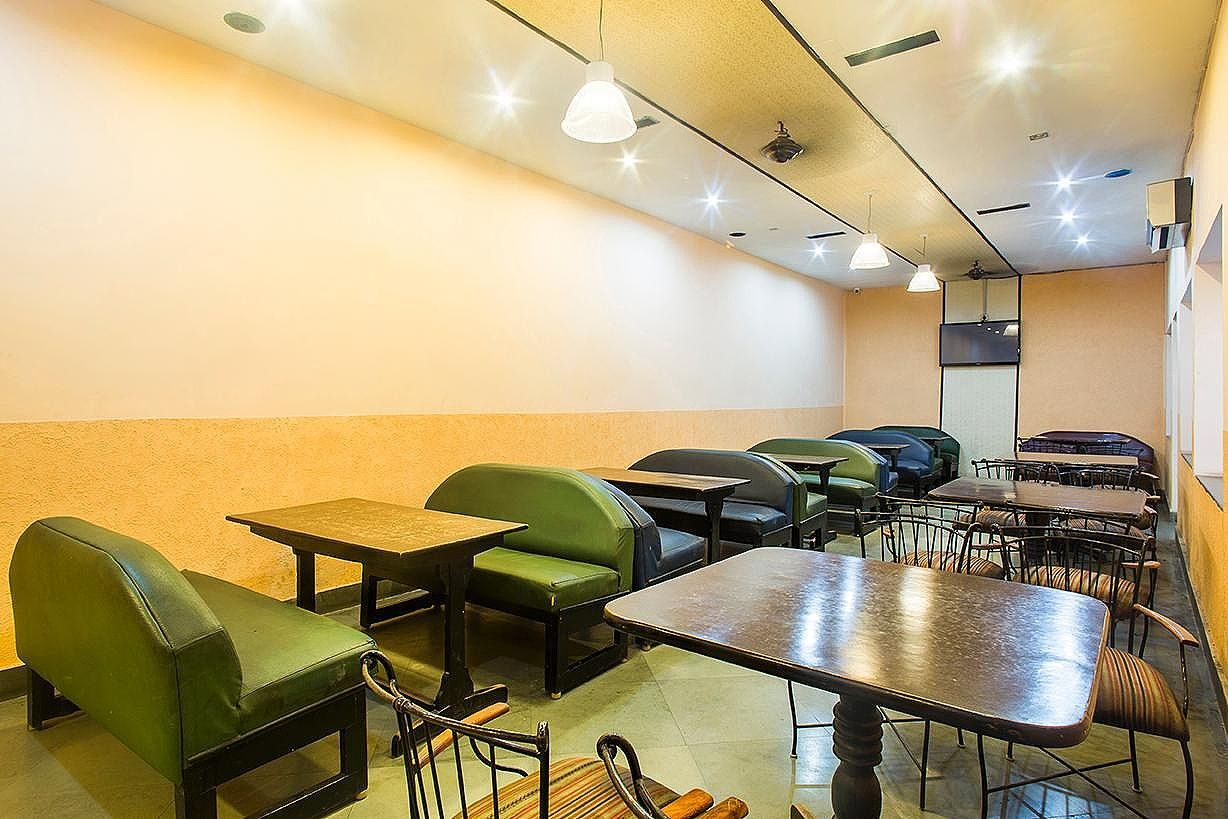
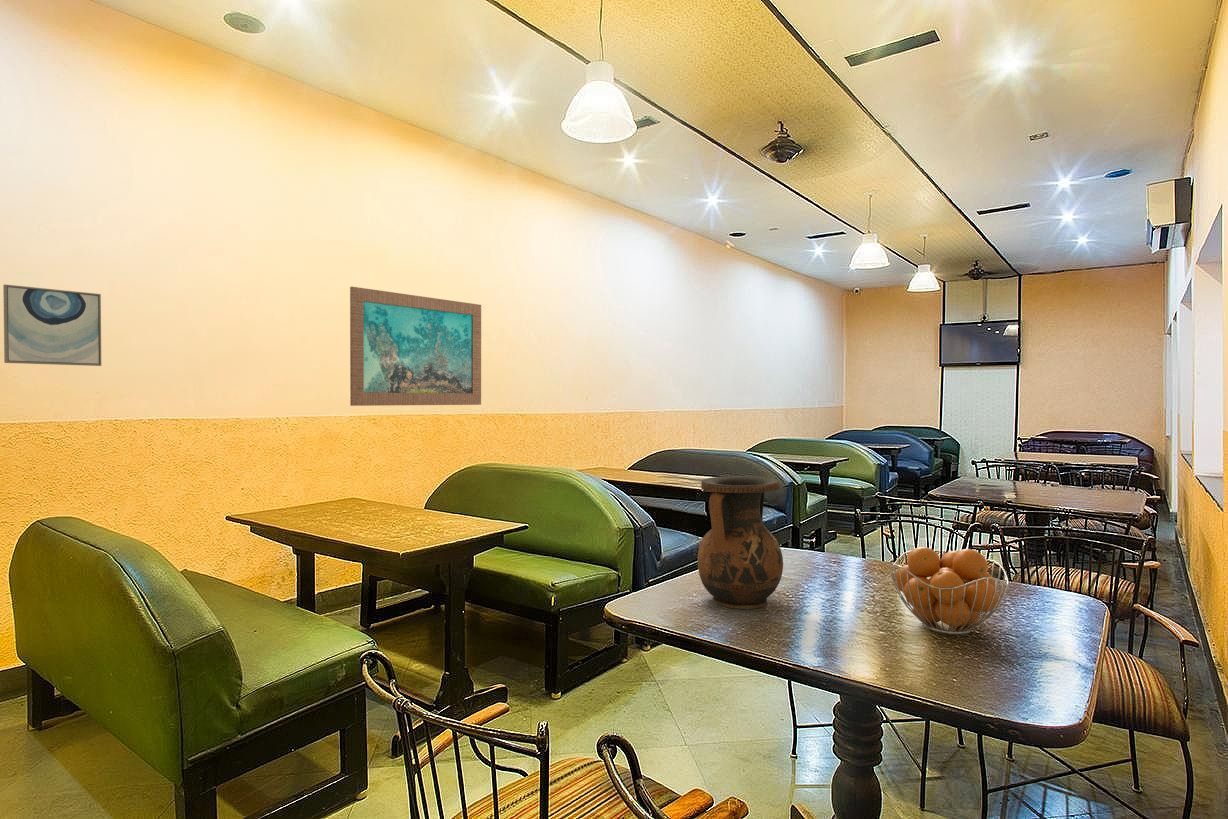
+ vase [697,475,784,610]
+ wall art [2,283,102,367]
+ fruit basket [888,546,1010,636]
+ wall art [349,286,482,407]
